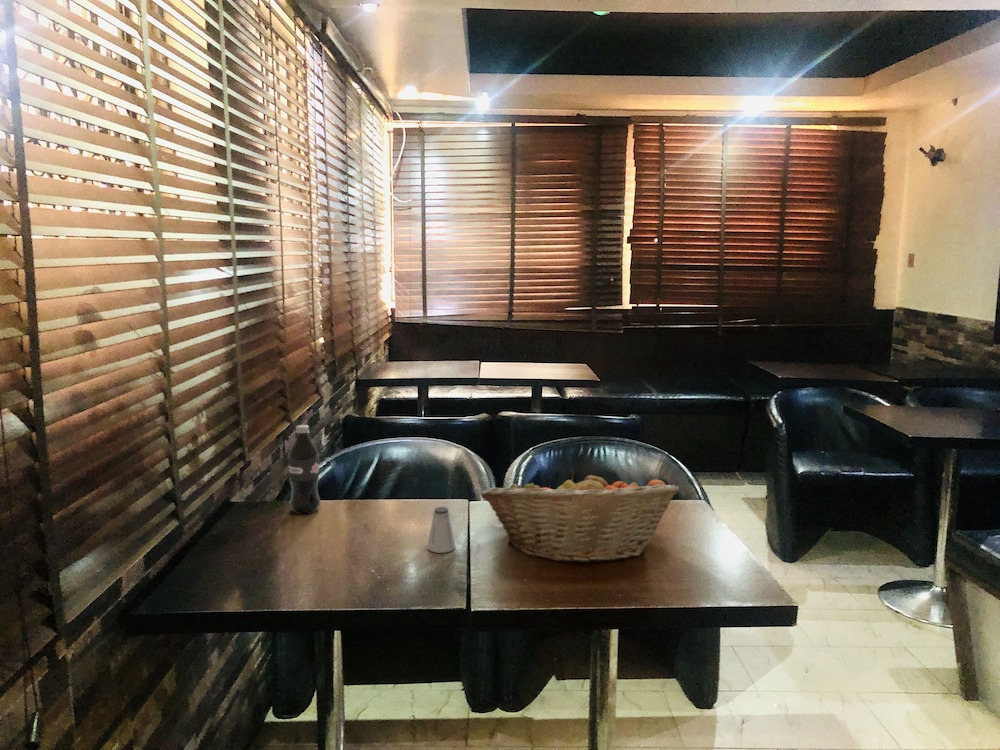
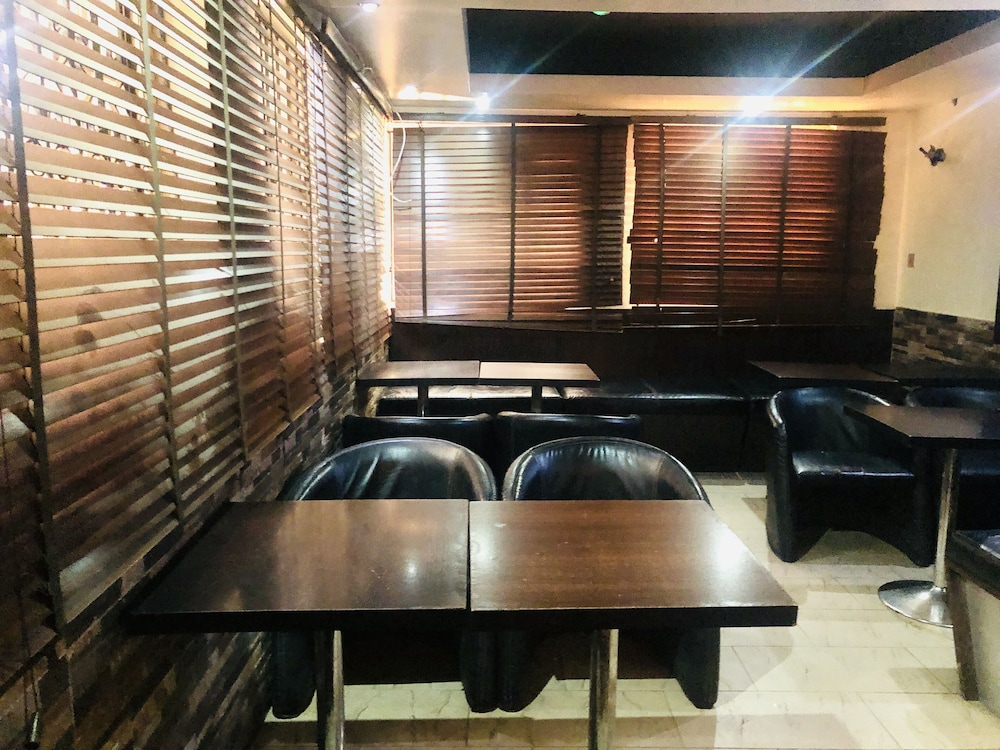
- beverage bottle [287,424,321,515]
- saltshaker [426,506,457,554]
- fruit basket [480,469,680,564]
